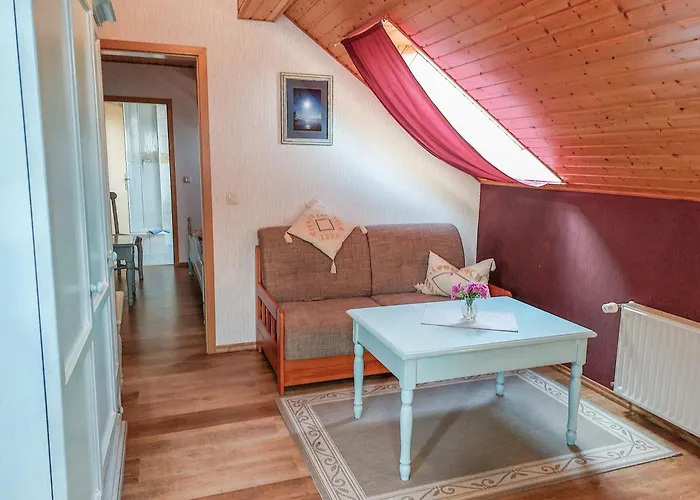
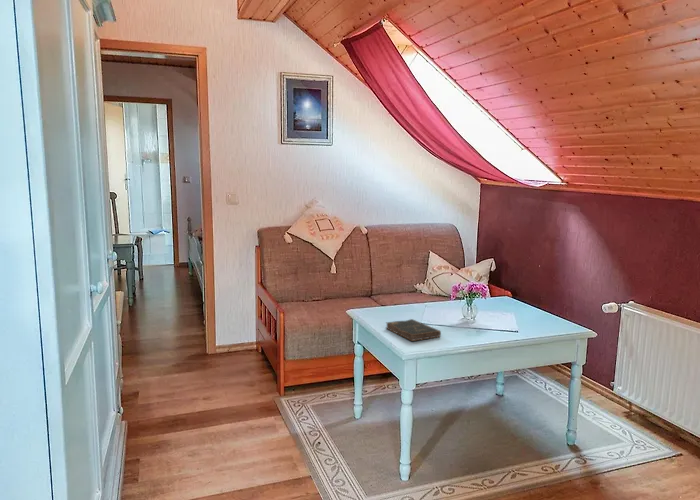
+ bible [385,318,442,342]
